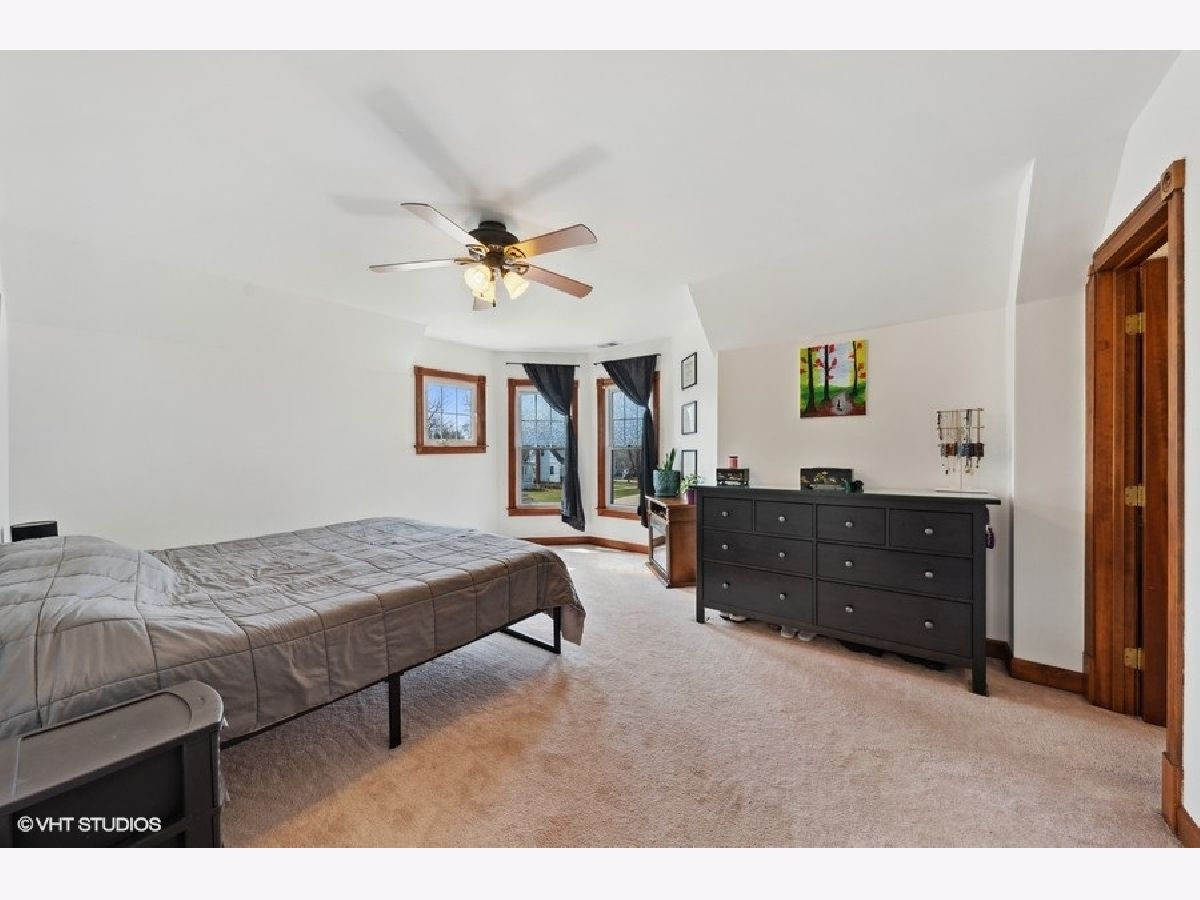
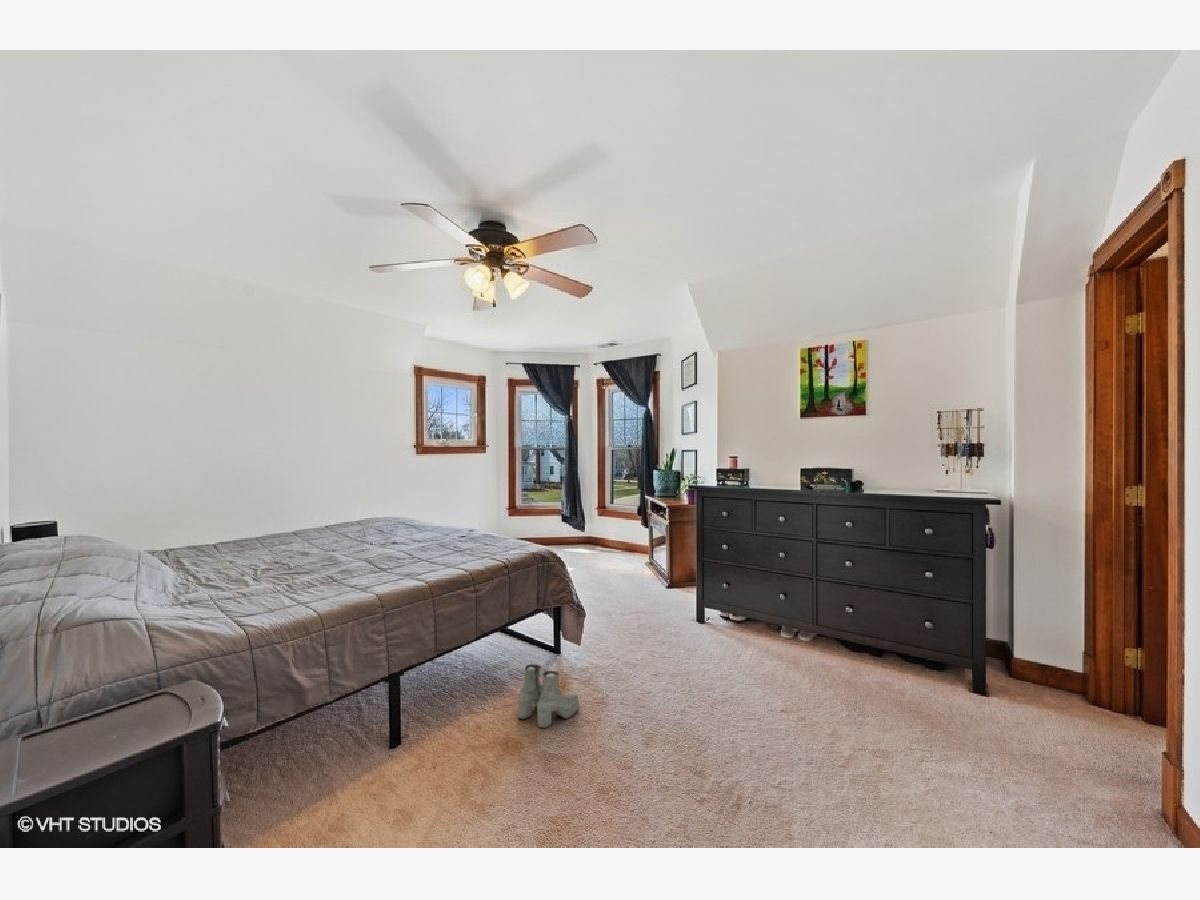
+ boots [517,663,580,729]
